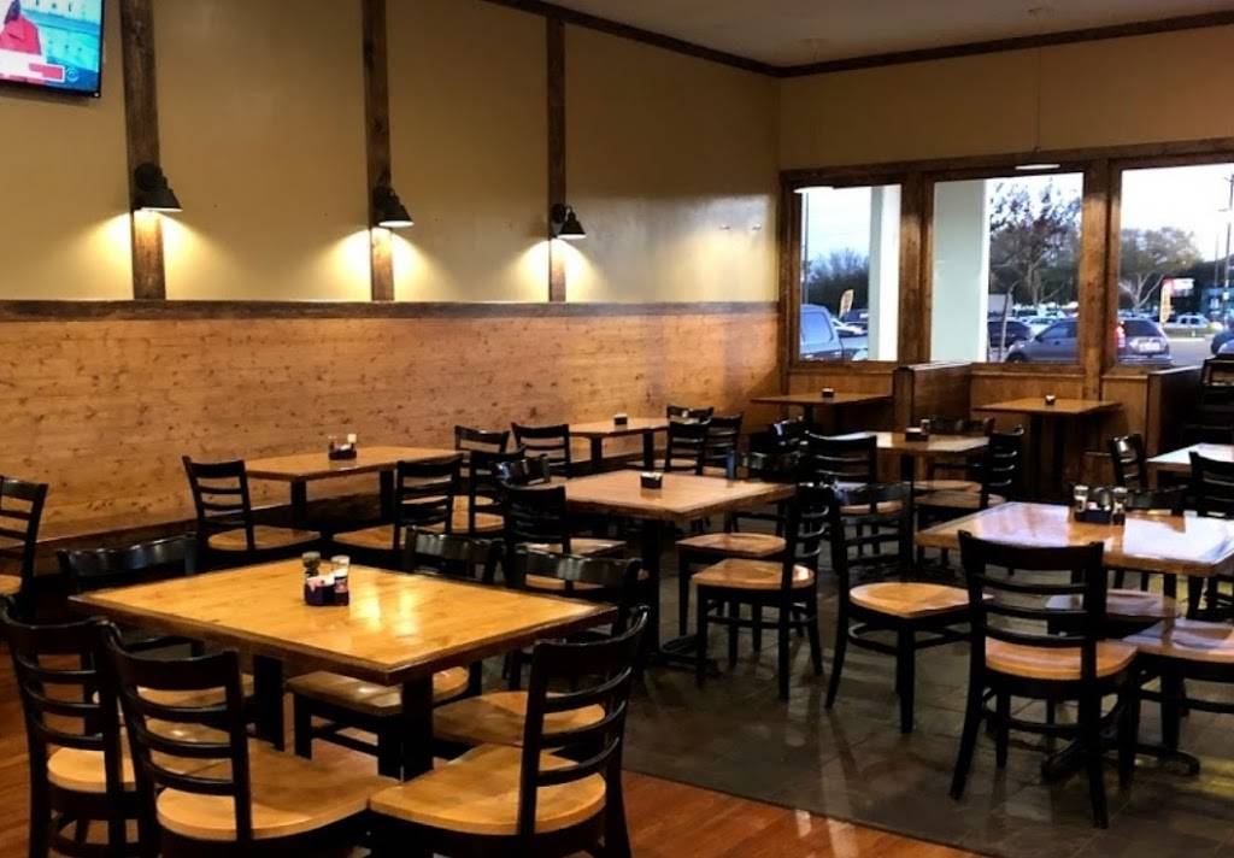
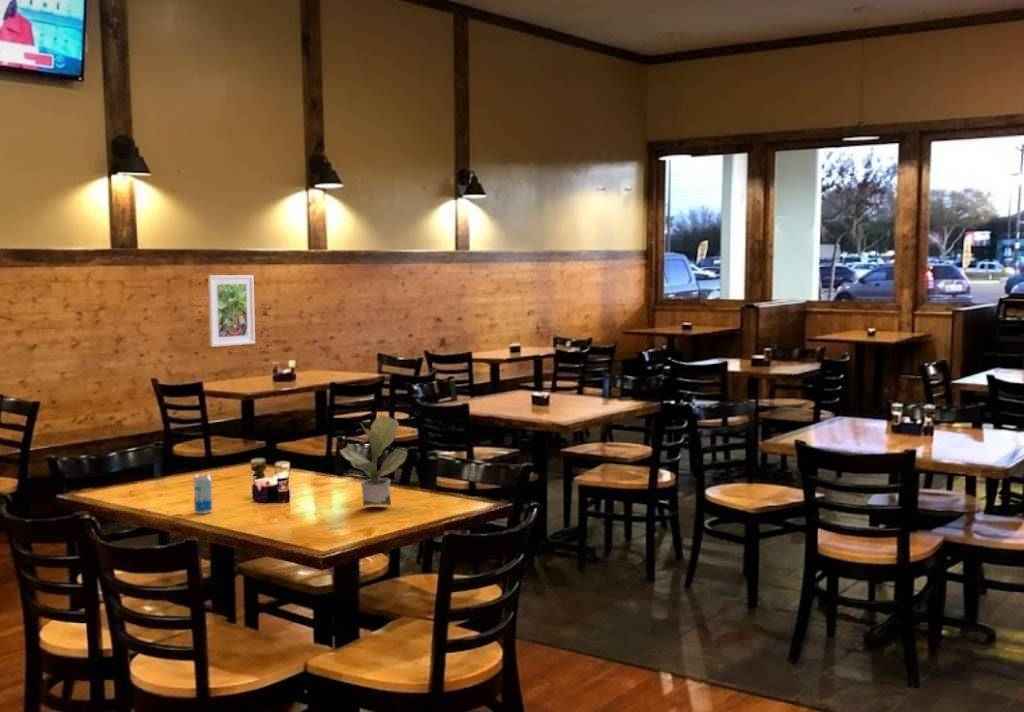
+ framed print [207,274,256,348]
+ potted plant [339,415,409,507]
+ beverage can [193,473,213,515]
